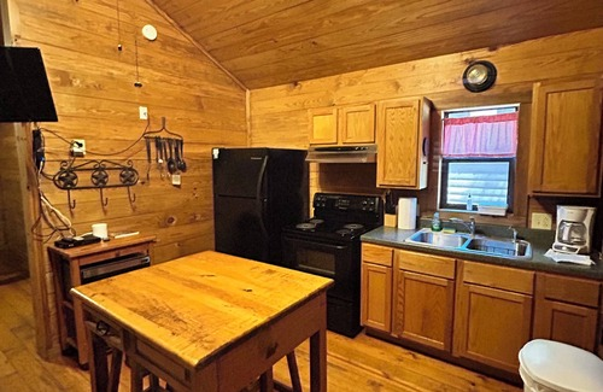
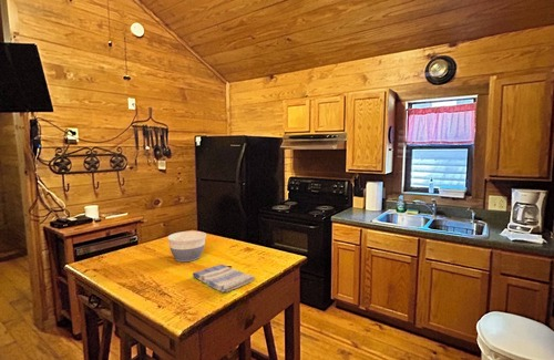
+ bowl [166,230,207,263]
+ dish towel [192,264,256,294]
